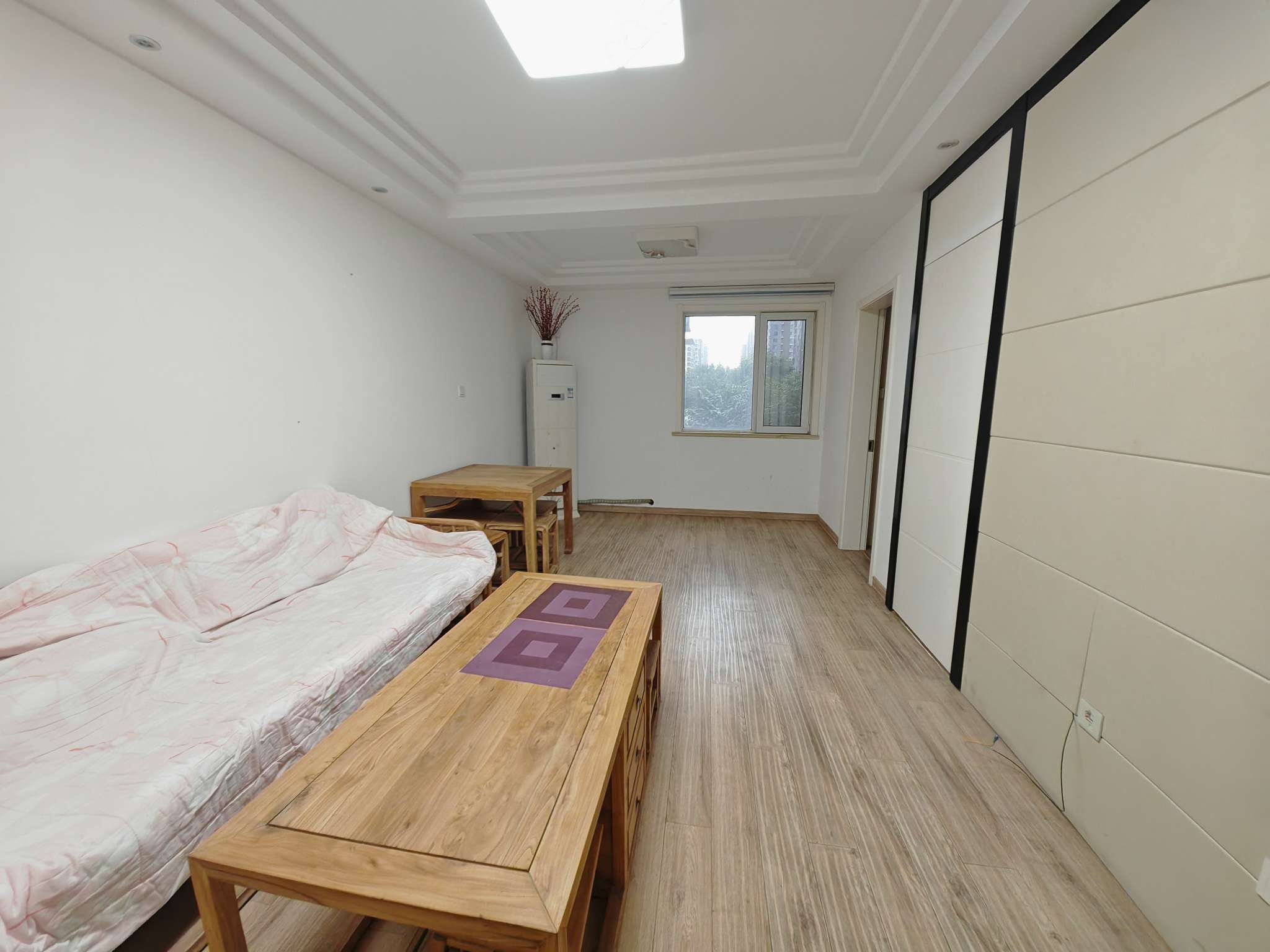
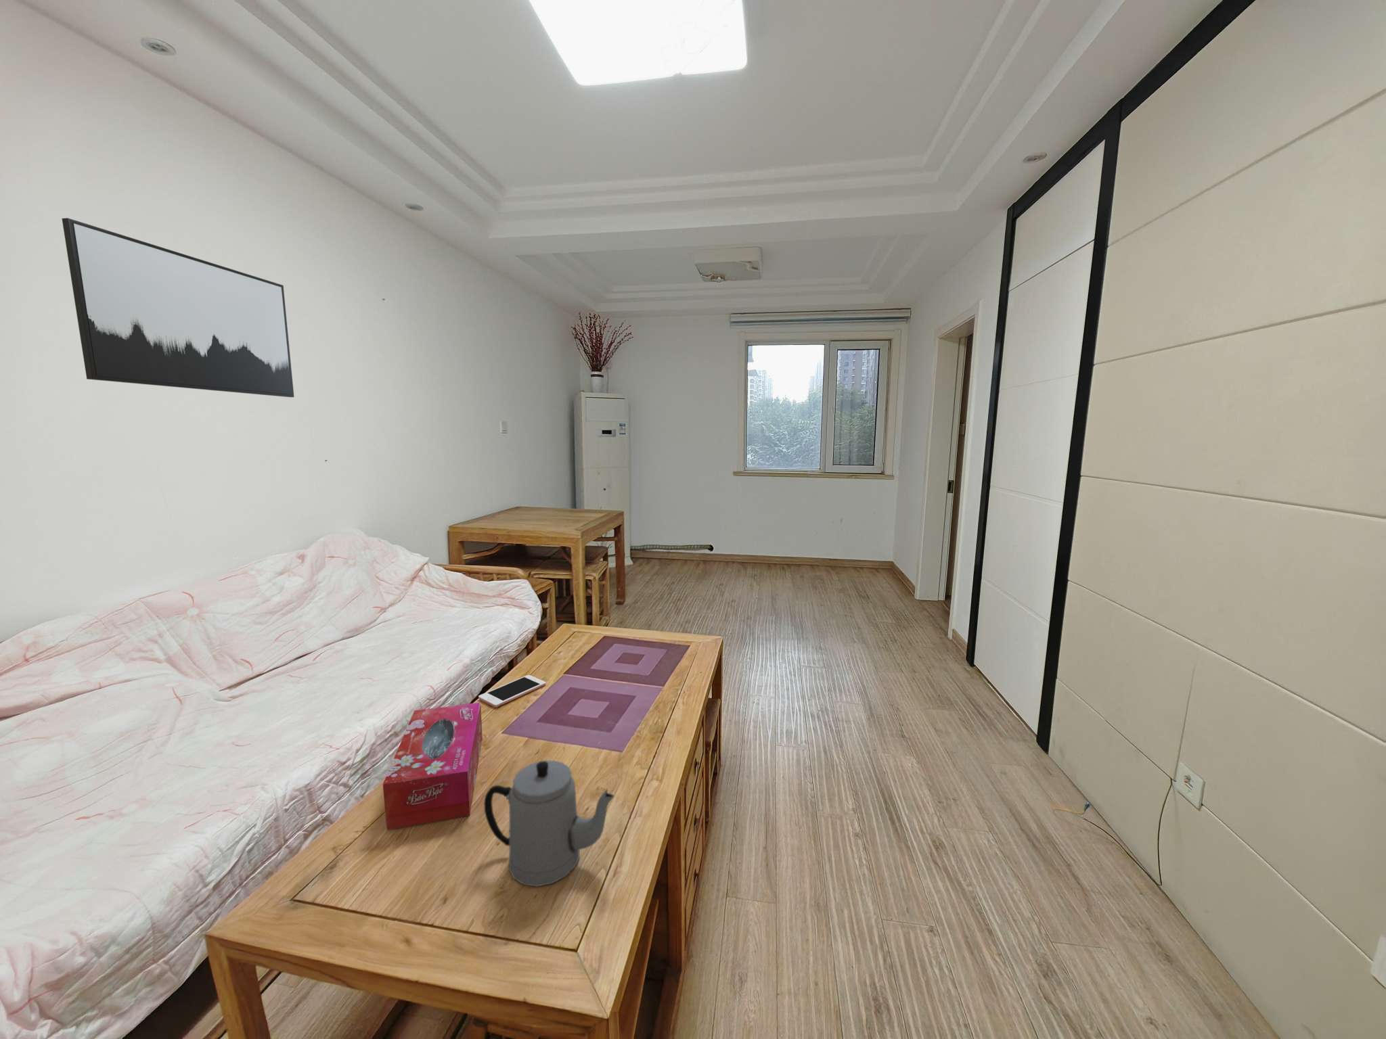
+ tissue box [382,702,483,831]
+ teapot [483,760,616,887]
+ wall art [61,217,295,397]
+ cell phone [478,674,546,708]
